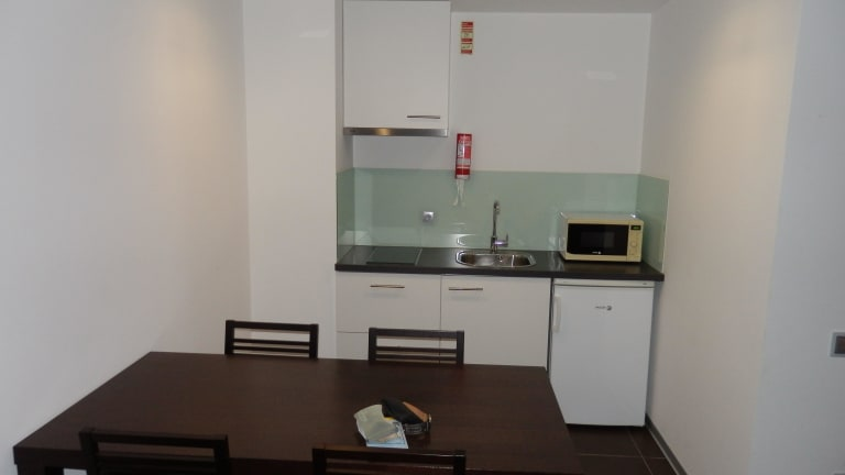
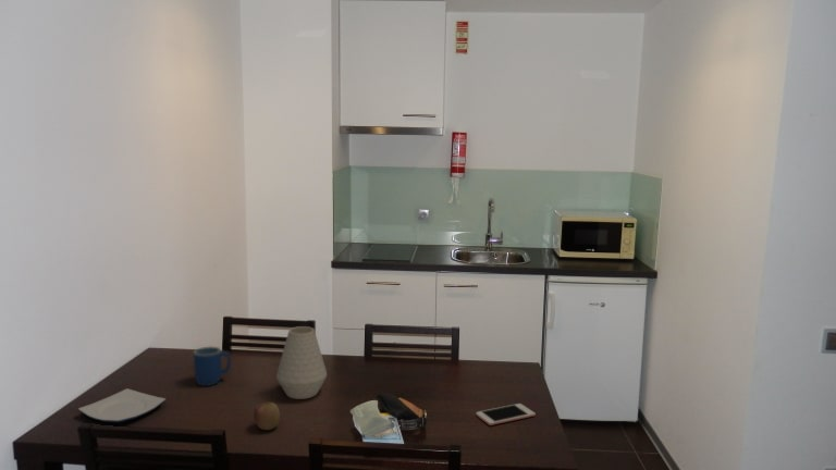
+ apple [253,401,281,431]
+ plate [77,387,167,424]
+ mug [193,345,232,387]
+ cell phone [475,403,537,426]
+ vase [275,325,328,400]
